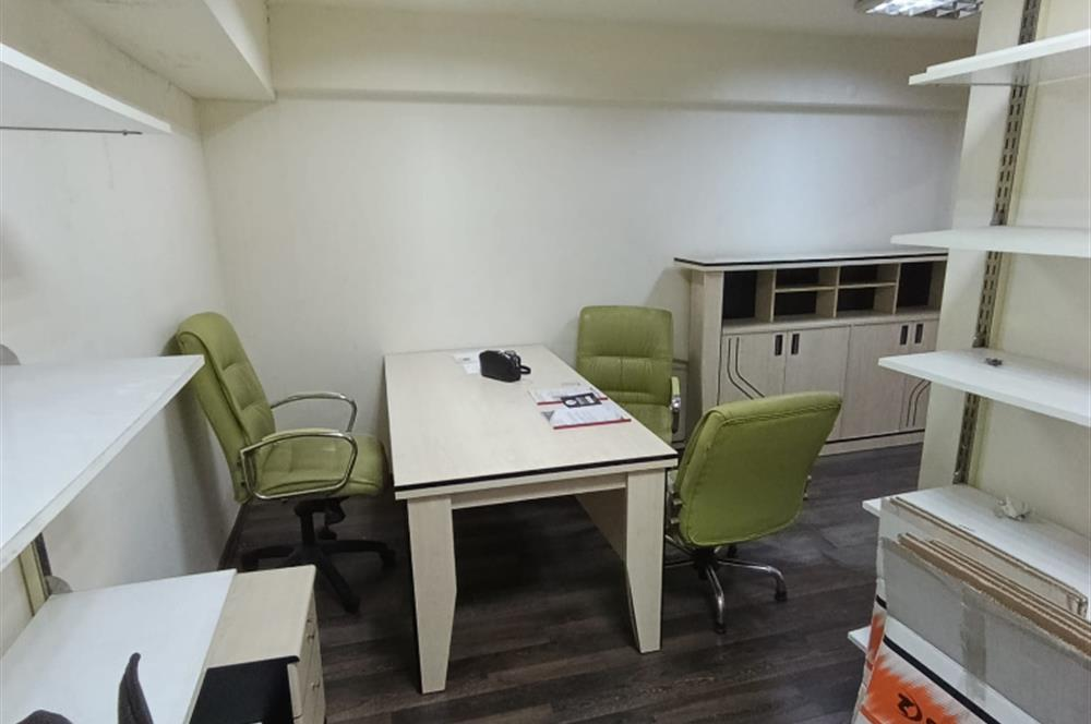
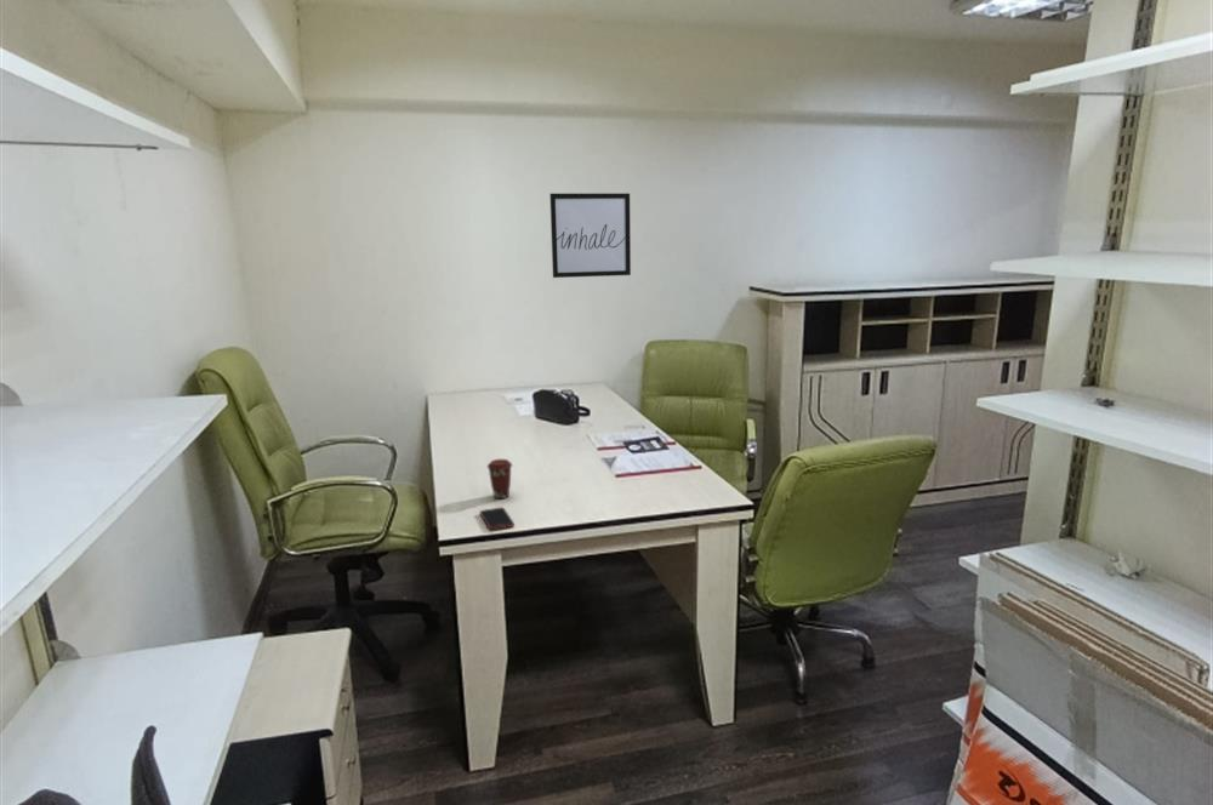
+ coffee cup [486,458,513,499]
+ wall art [548,193,632,279]
+ cell phone [479,506,516,531]
